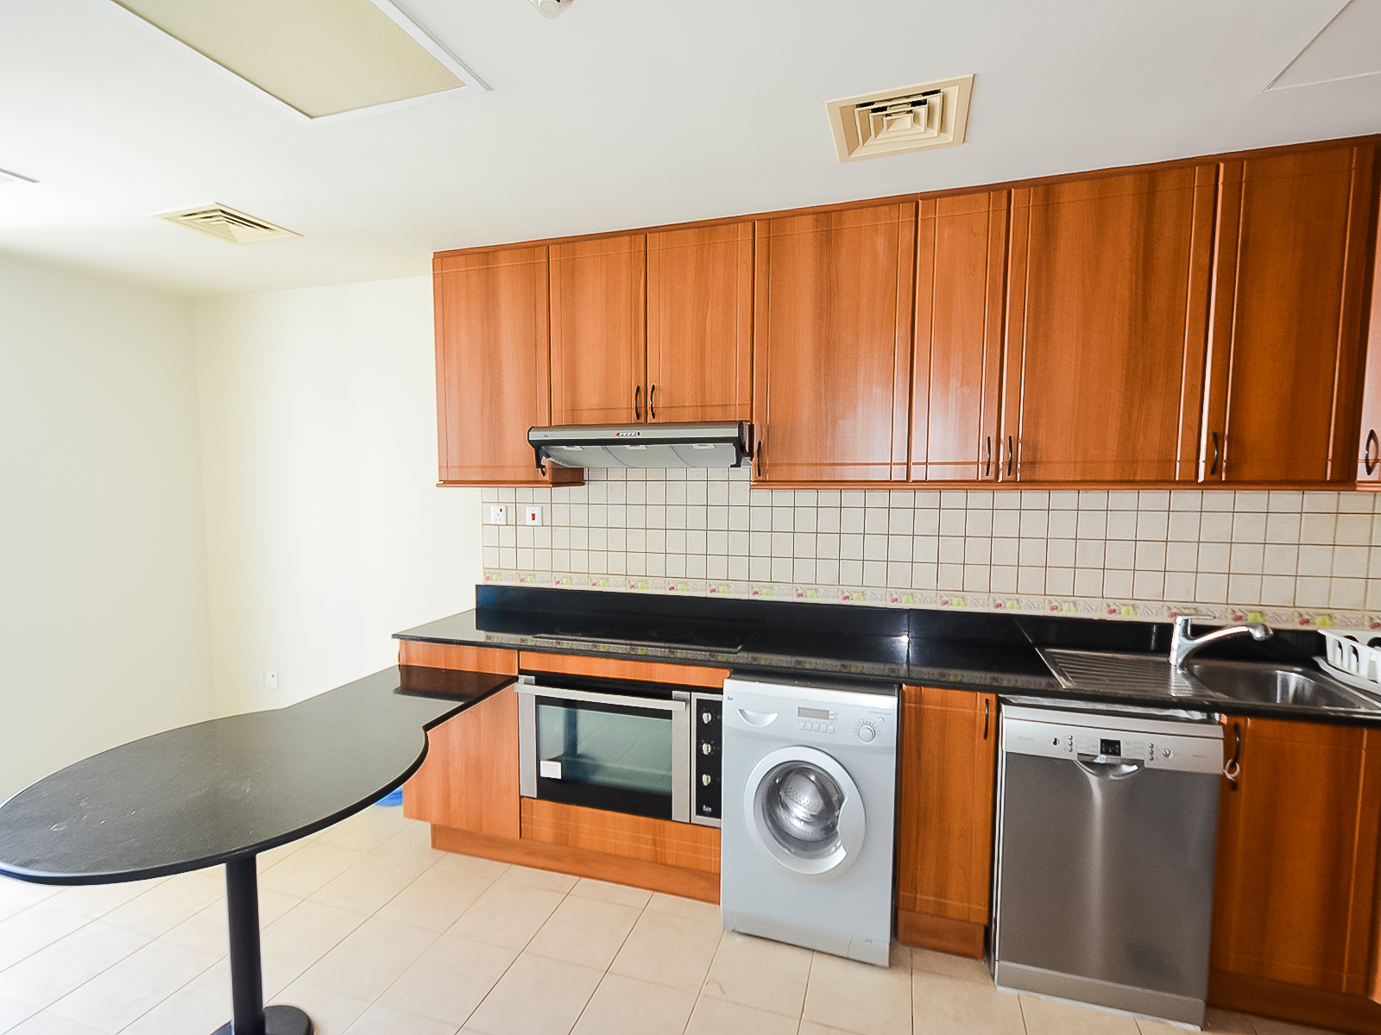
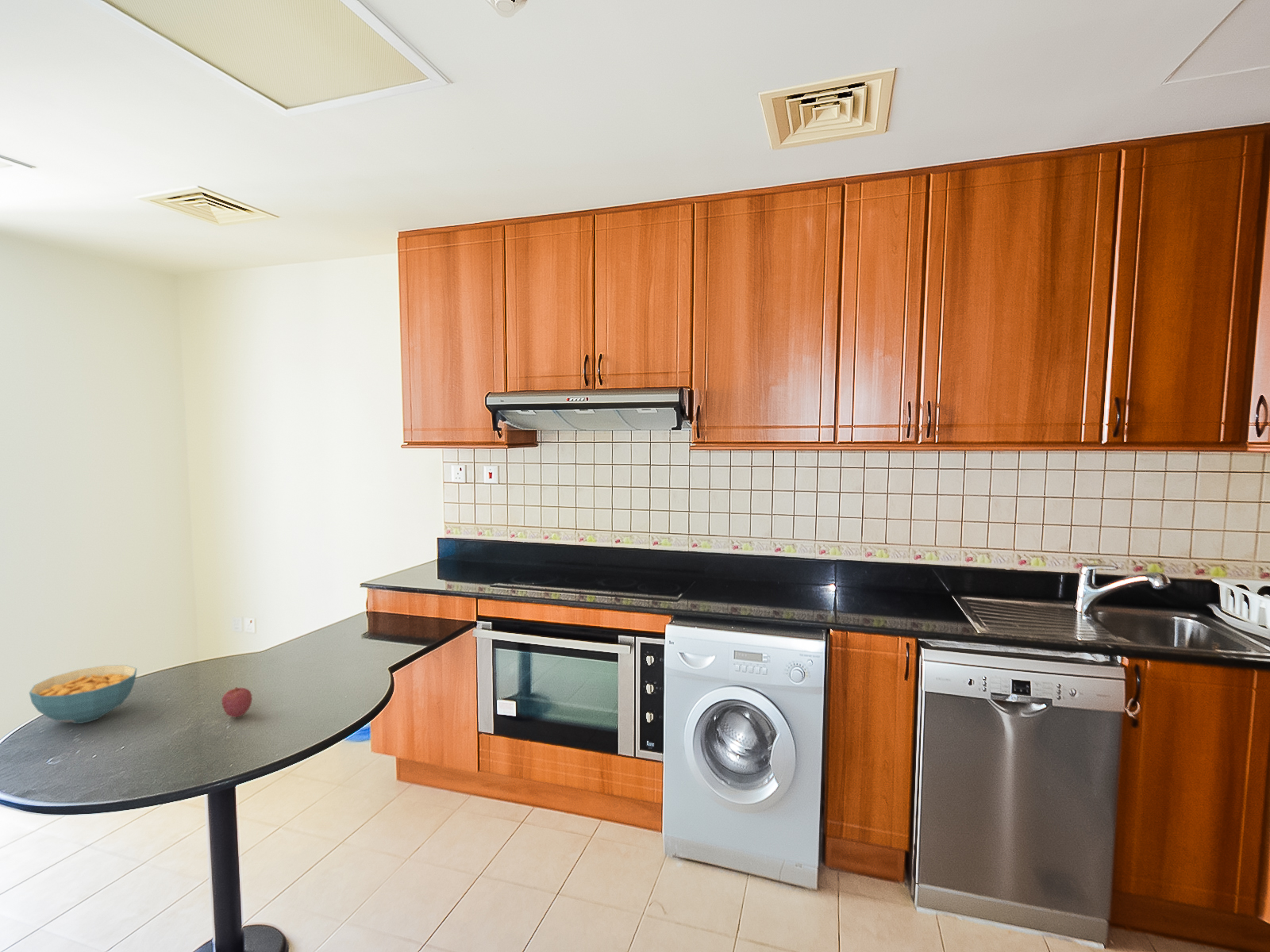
+ cereal bowl [29,664,137,724]
+ fruit [221,686,253,718]
